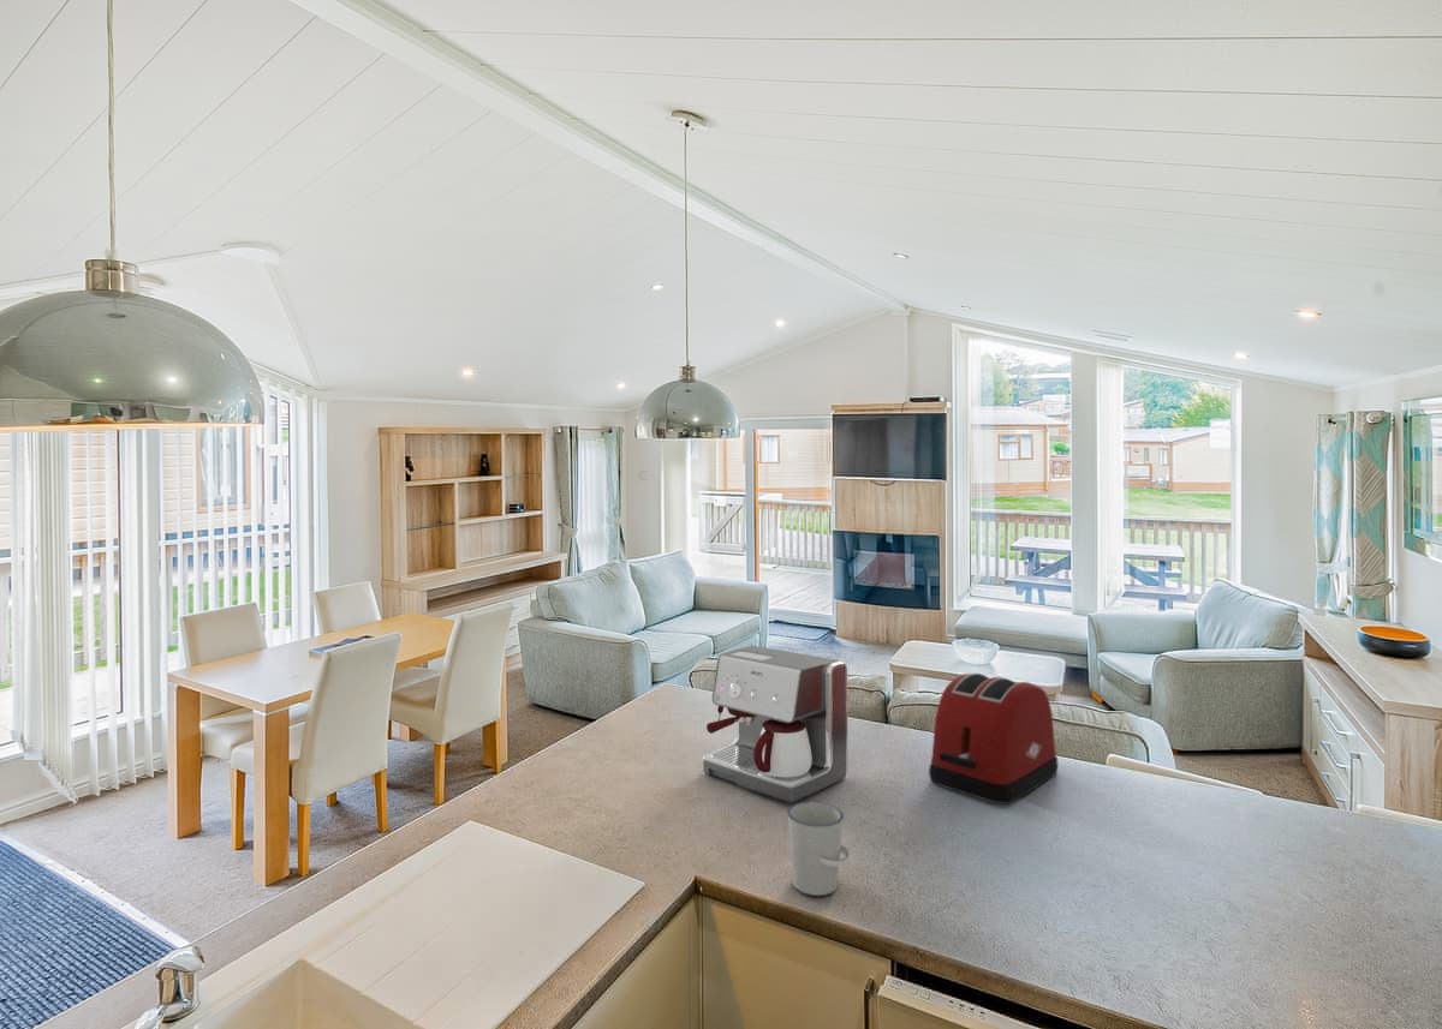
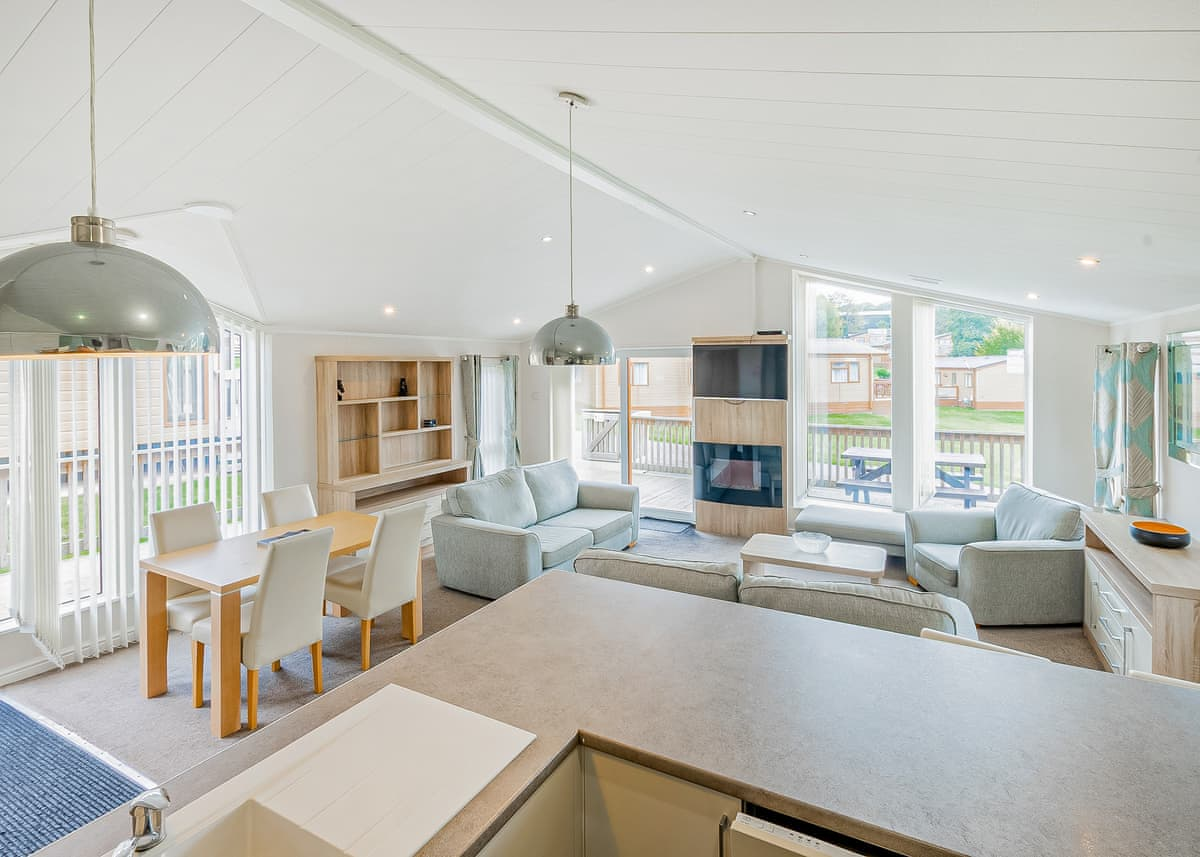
- coffee maker [702,645,848,803]
- toaster [928,672,1059,806]
- cup [786,801,850,897]
